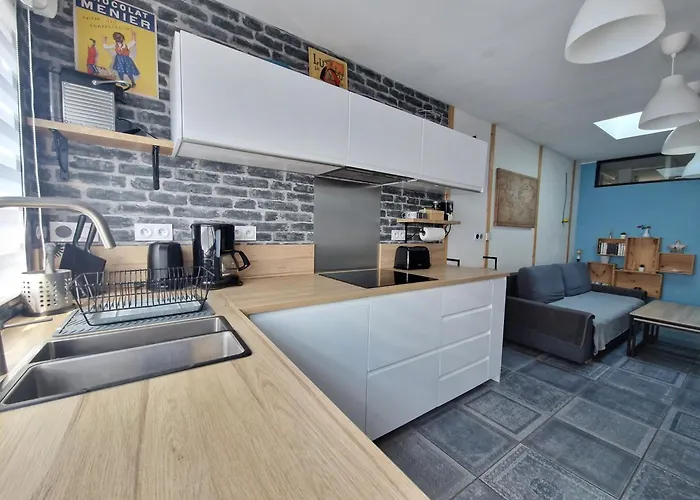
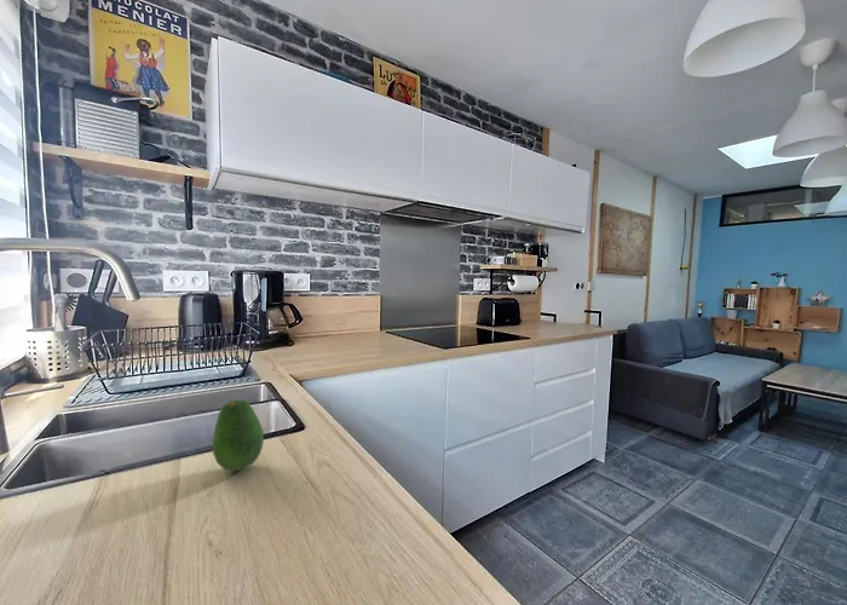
+ fruit [212,398,265,472]
